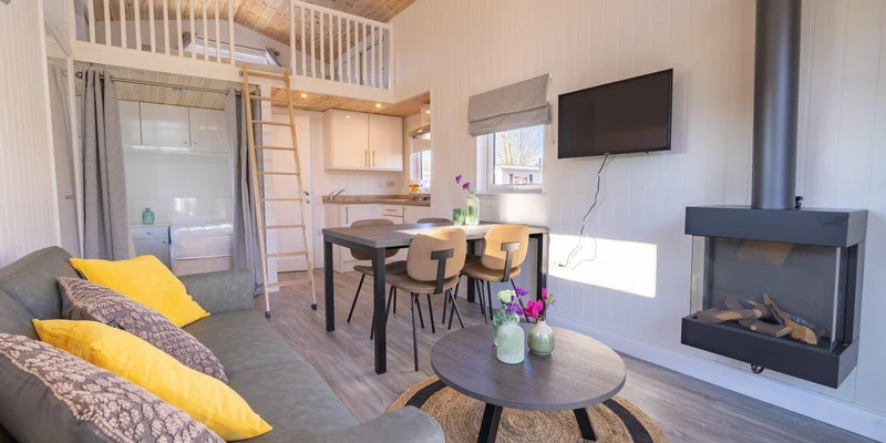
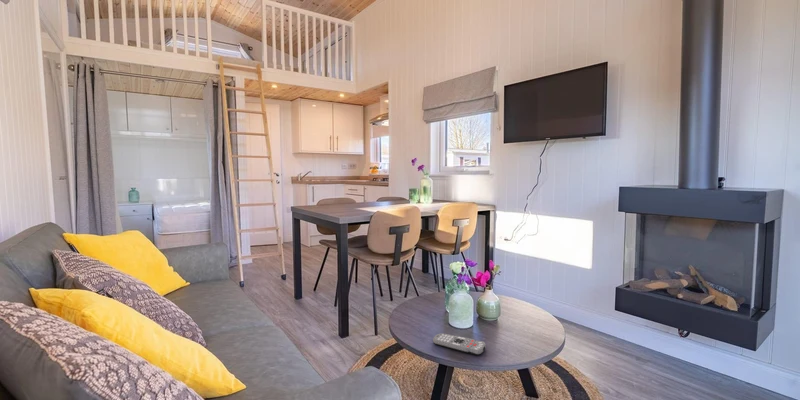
+ remote control [432,332,487,356]
